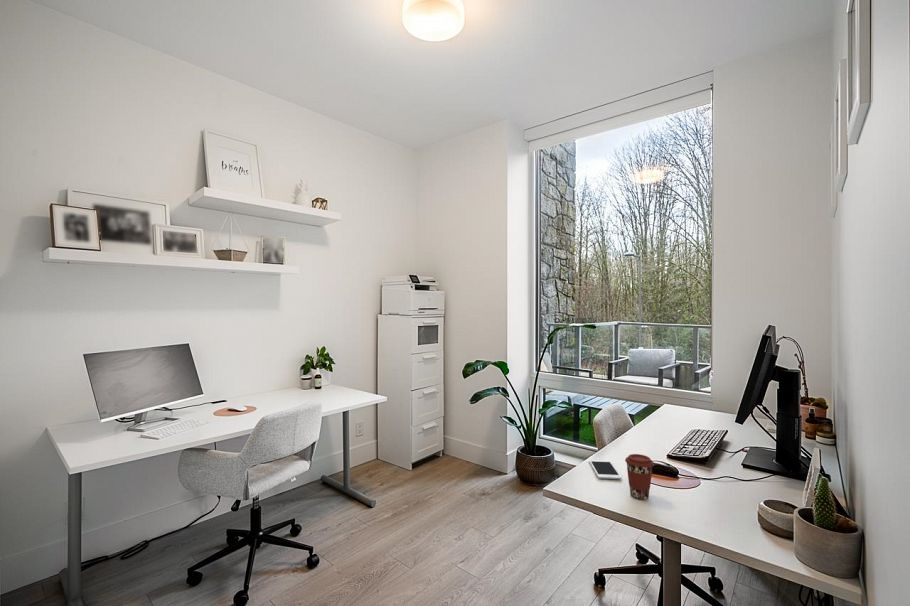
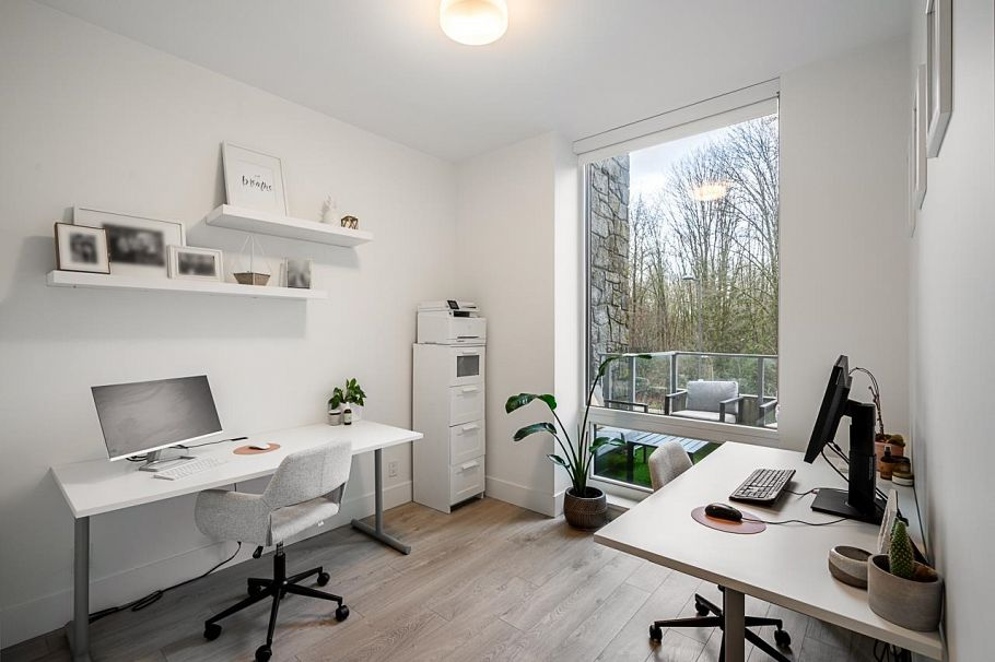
- coffee cup [624,453,655,501]
- cell phone [588,459,623,480]
